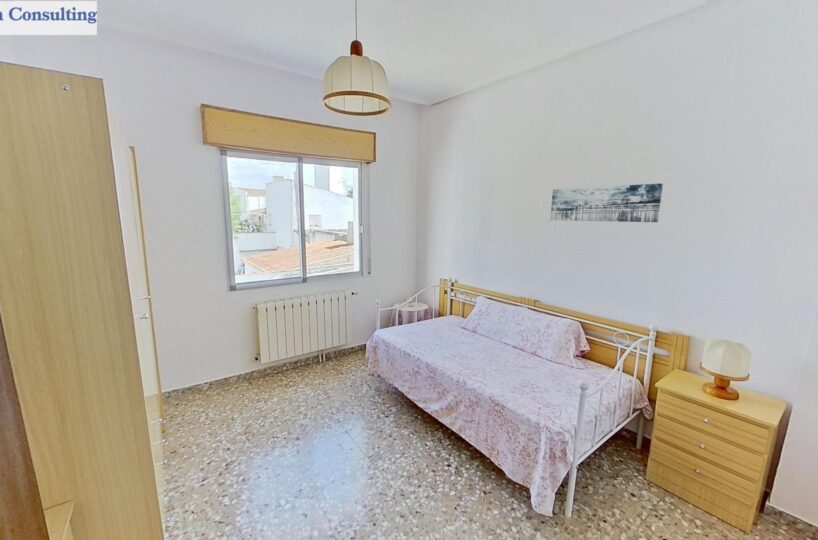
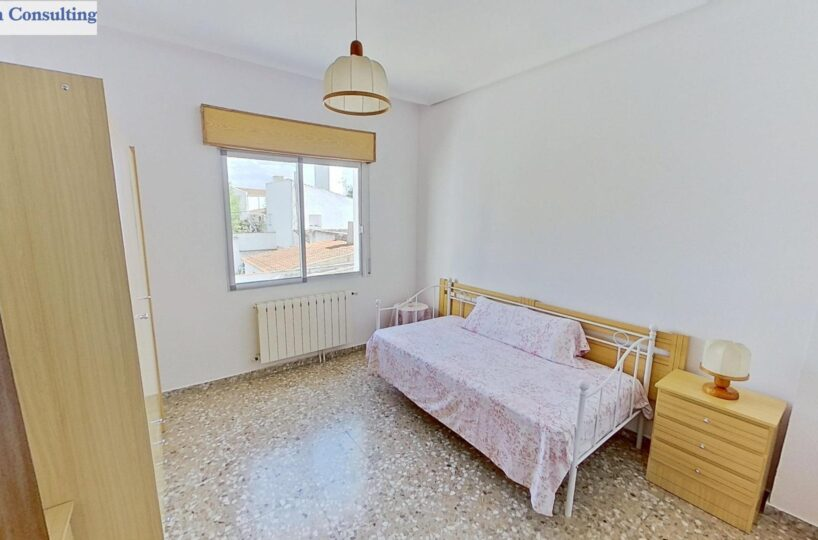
- wall art [550,182,664,223]
